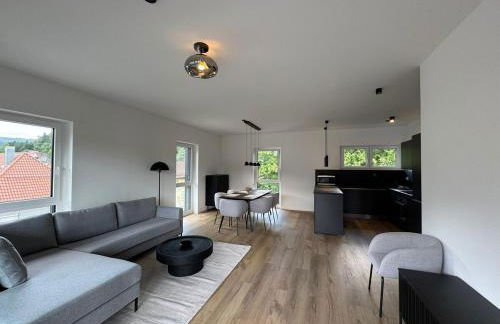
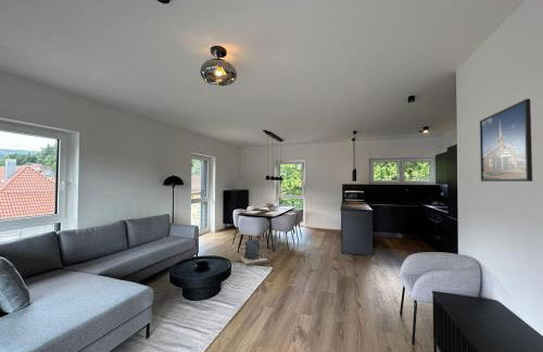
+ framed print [479,98,533,183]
+ backpack [239,238,268,267]
